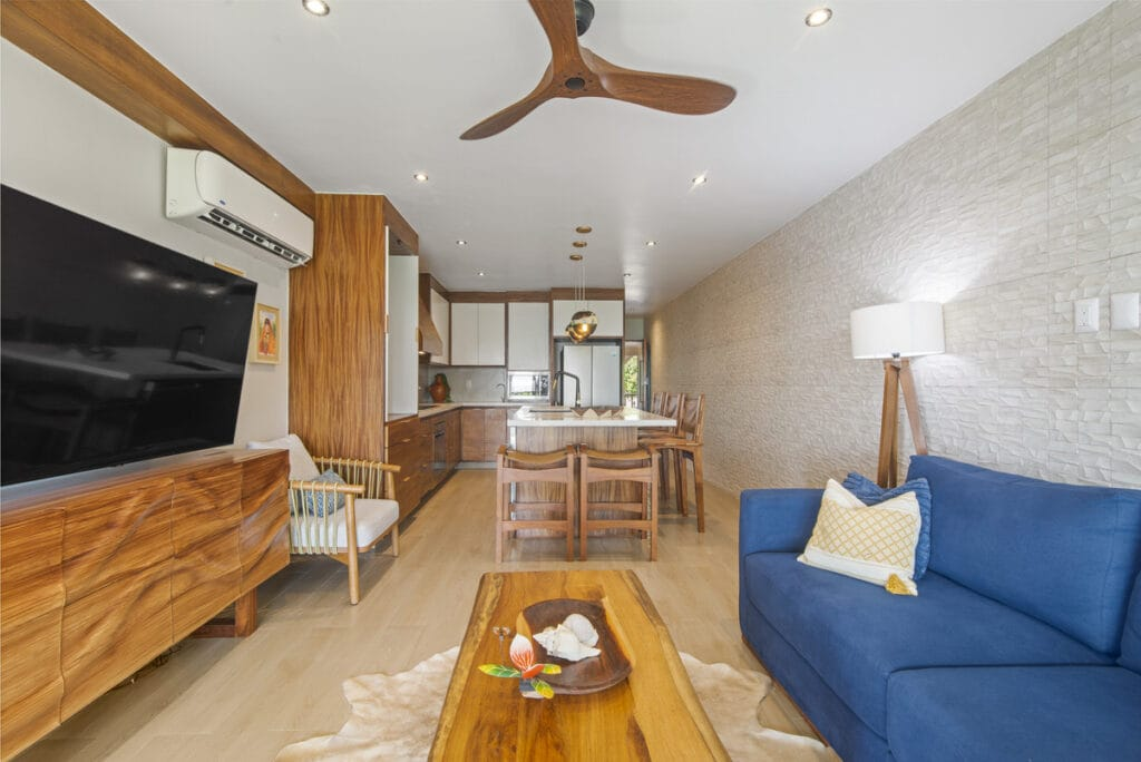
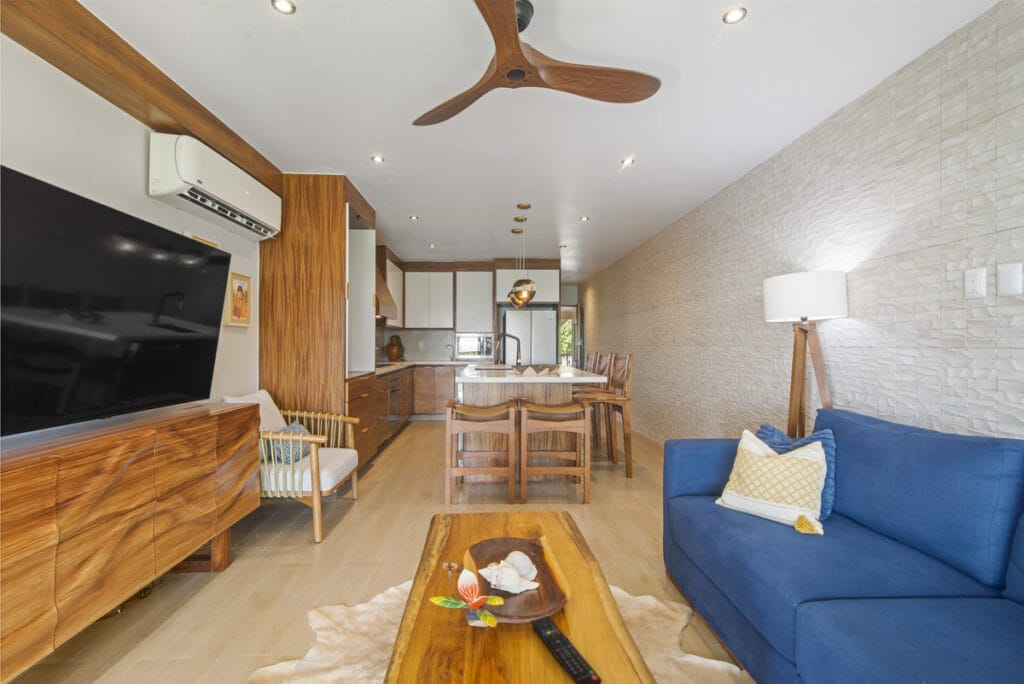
+ remote control [530,615,603,684]
